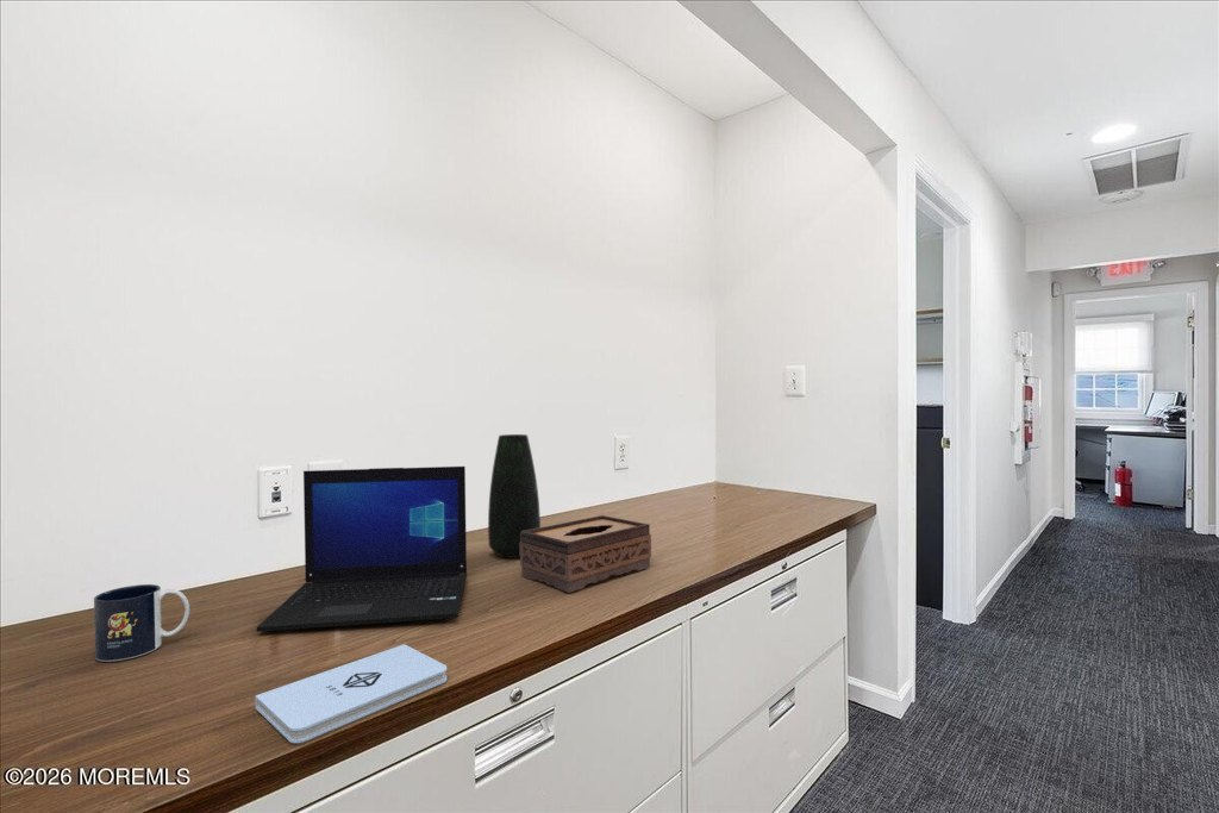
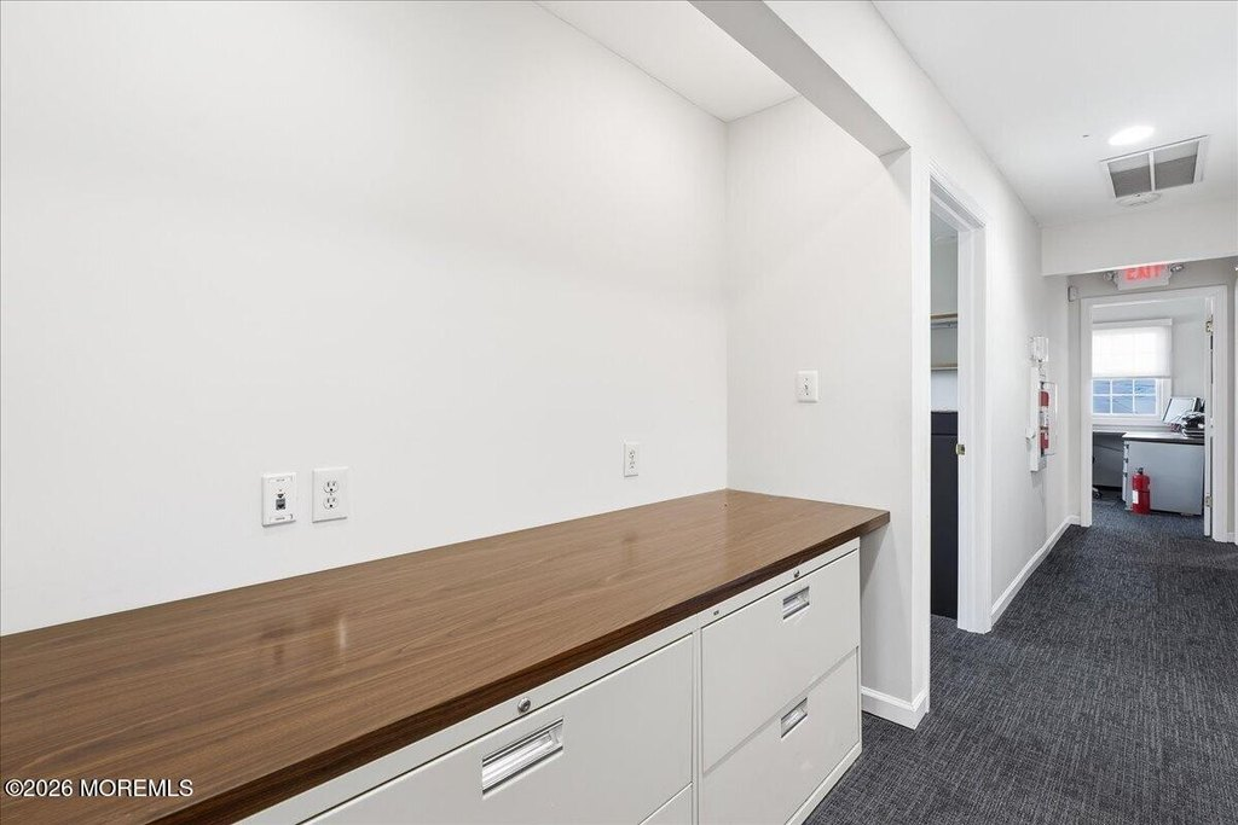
- mug [93,583,190,663]
- laptop [256,465,468,633]
- vase [487,433,542,559]
- tissue box [519,514,652,594]
- notepad [255,643,448,744]
